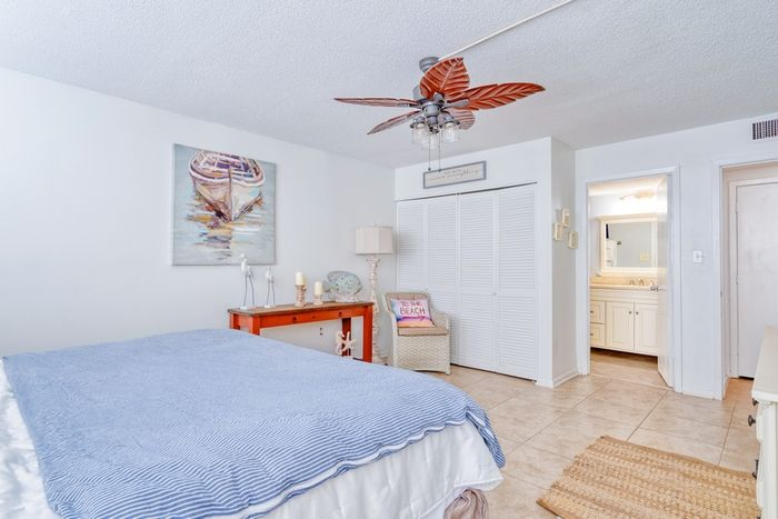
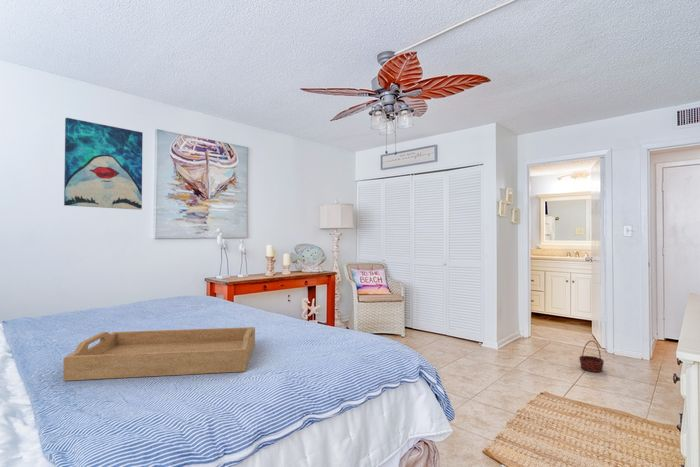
+ basket [578,340,605,373]
+ serving tray [62,326,256,382]
+ wall art [63,117,144,211]
